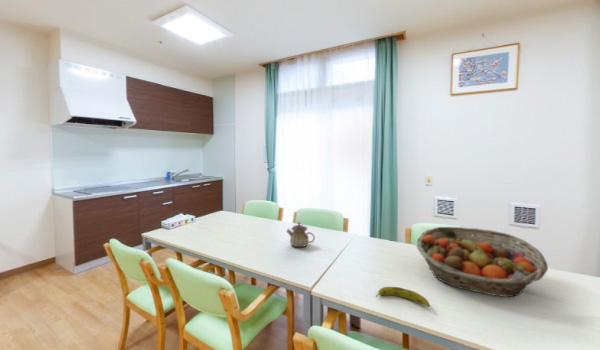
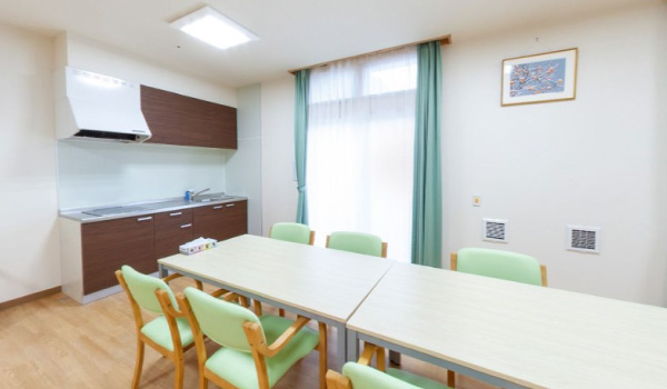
- teapot [285,221,316,248]
- fruit basket [416,226,549,298]
- fruit [375,286,431,308]
